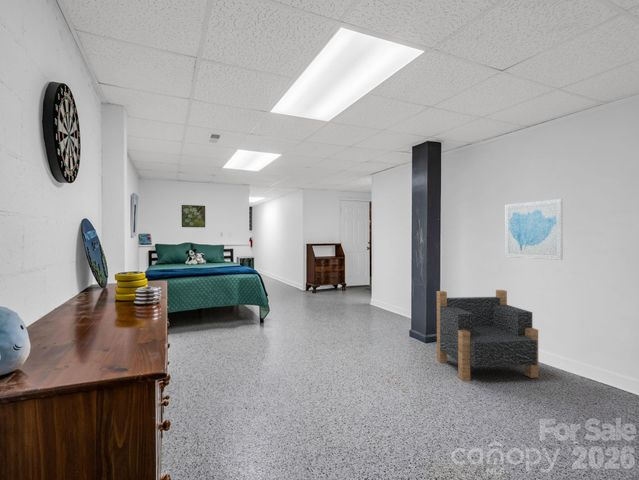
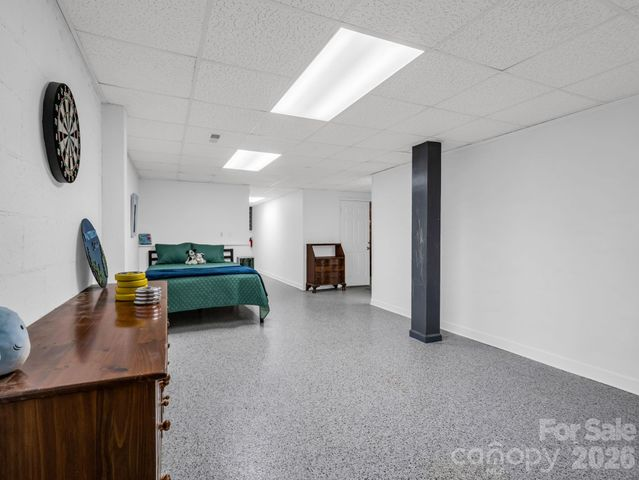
- ottoman [436,289,539,382]
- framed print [181,204,206,228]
- wall art [504,198,563,261]
